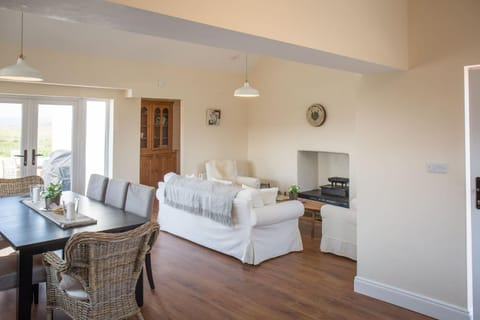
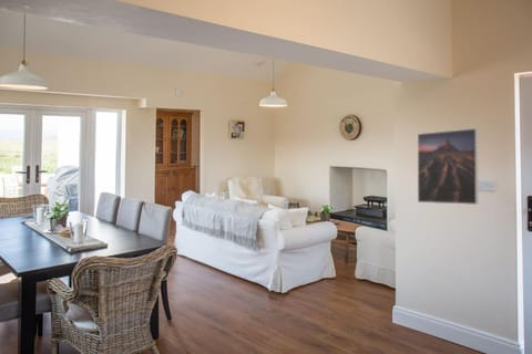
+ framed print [417,127,480,206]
